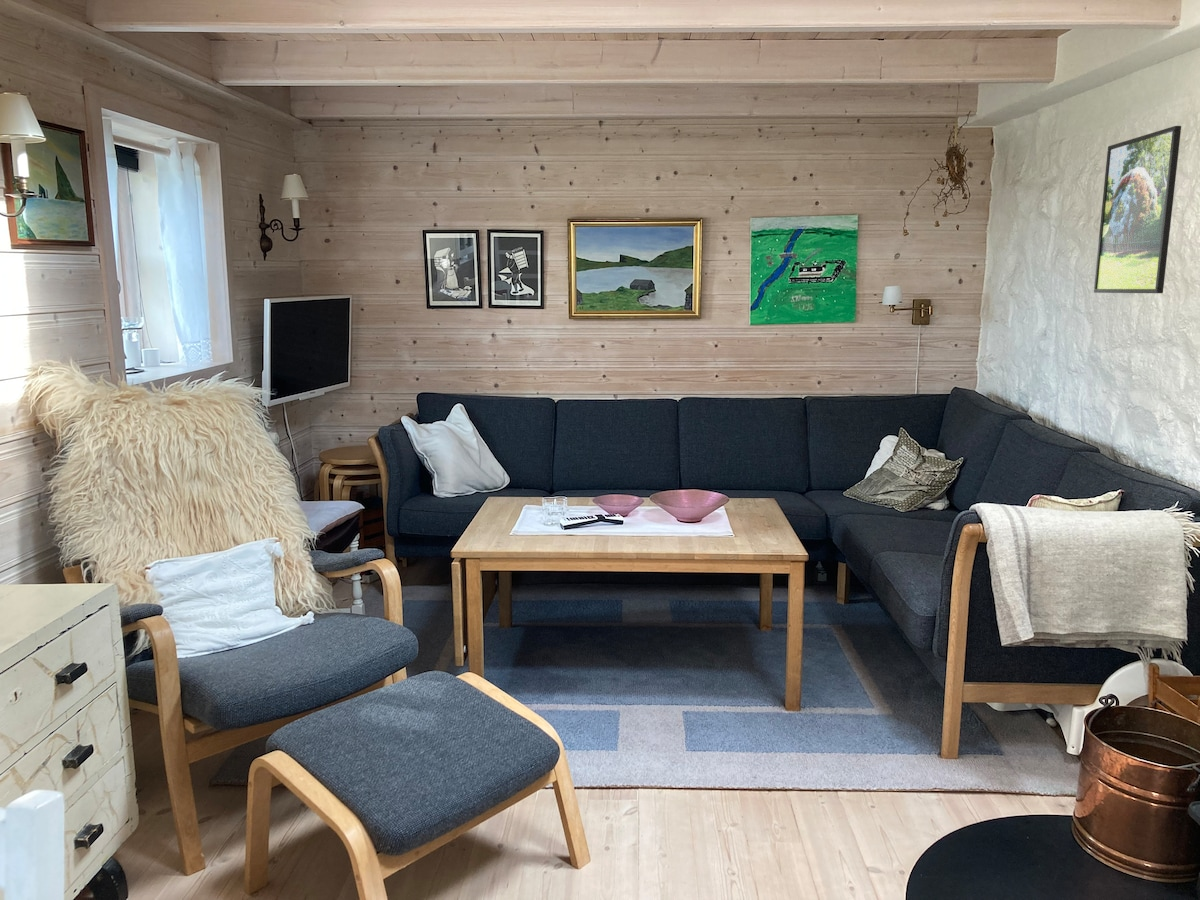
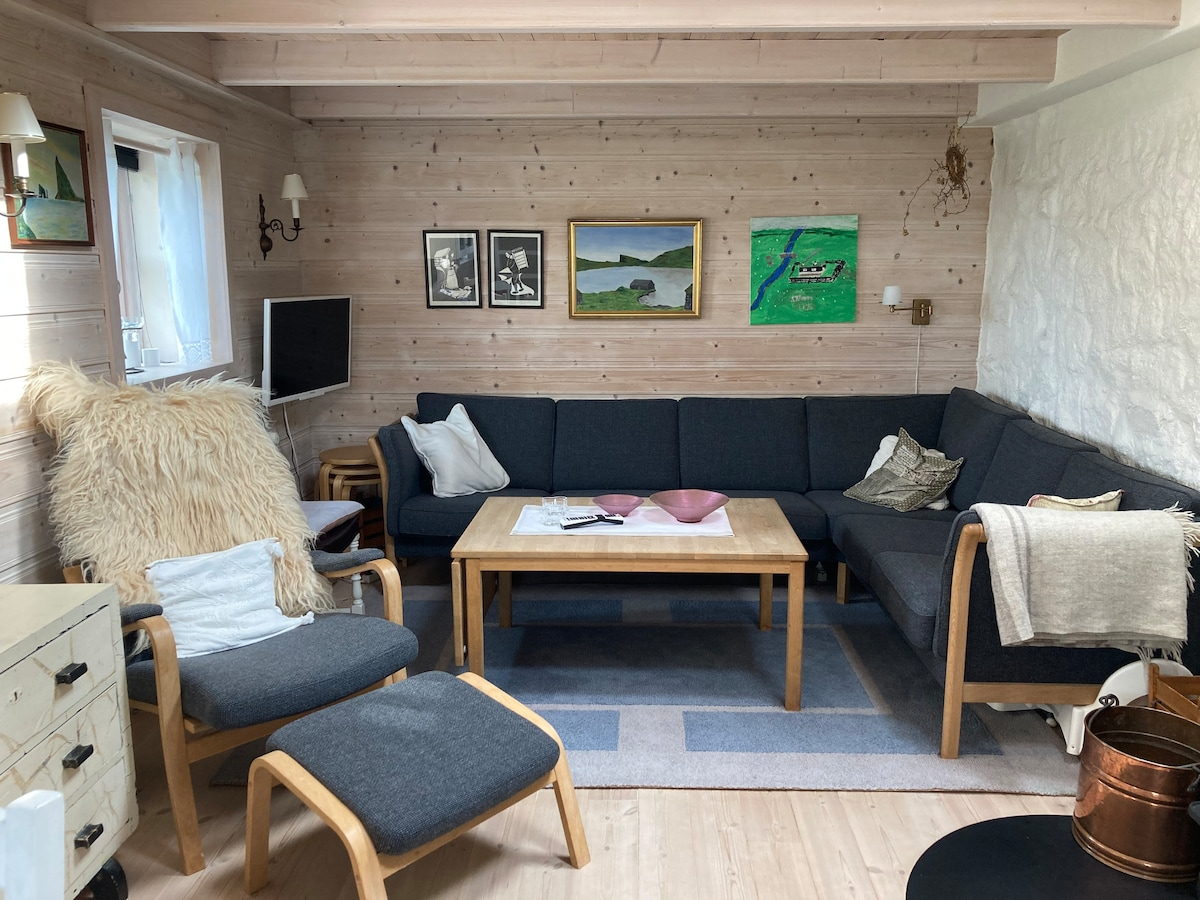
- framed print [1093,125,1182,294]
